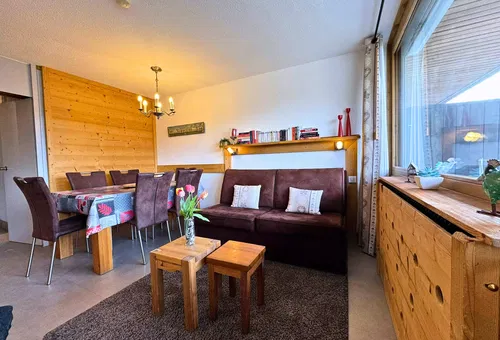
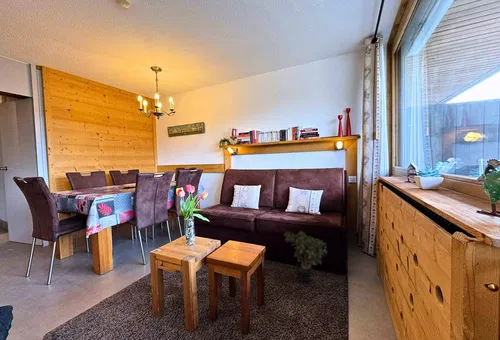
+ potted plant [283,230,328,283]
